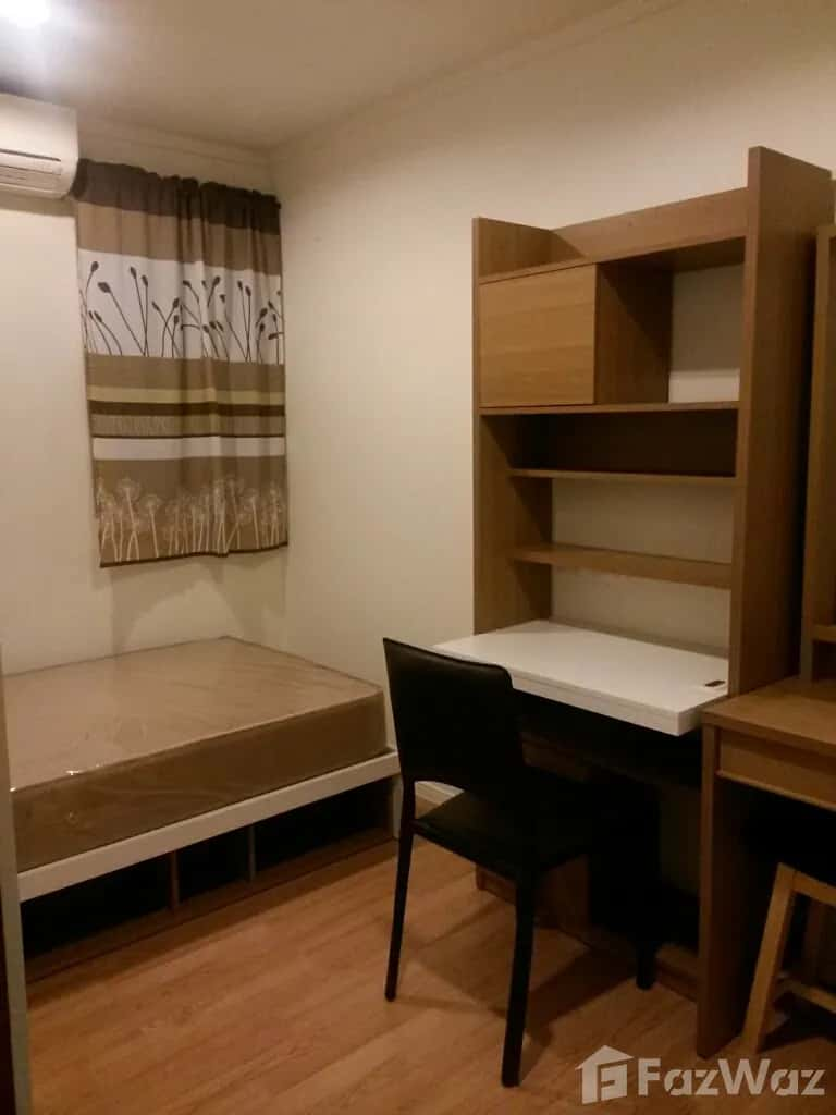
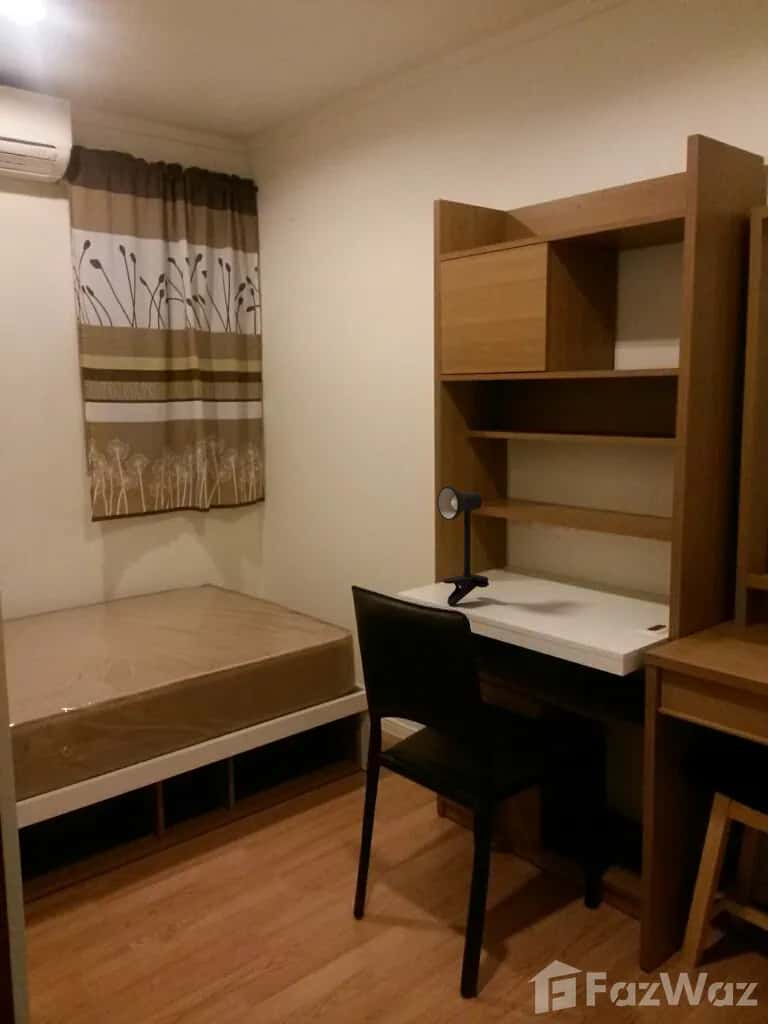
+ desk lamp [436,486,490,606]
